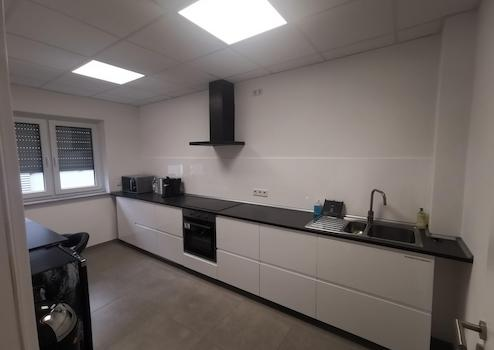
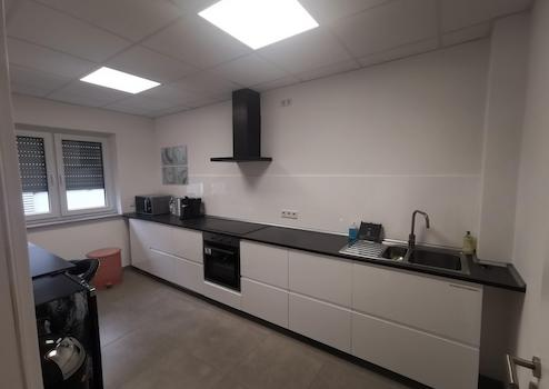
+ wall art [160,144,190,187]
+ trash can [84,247,123,291]
